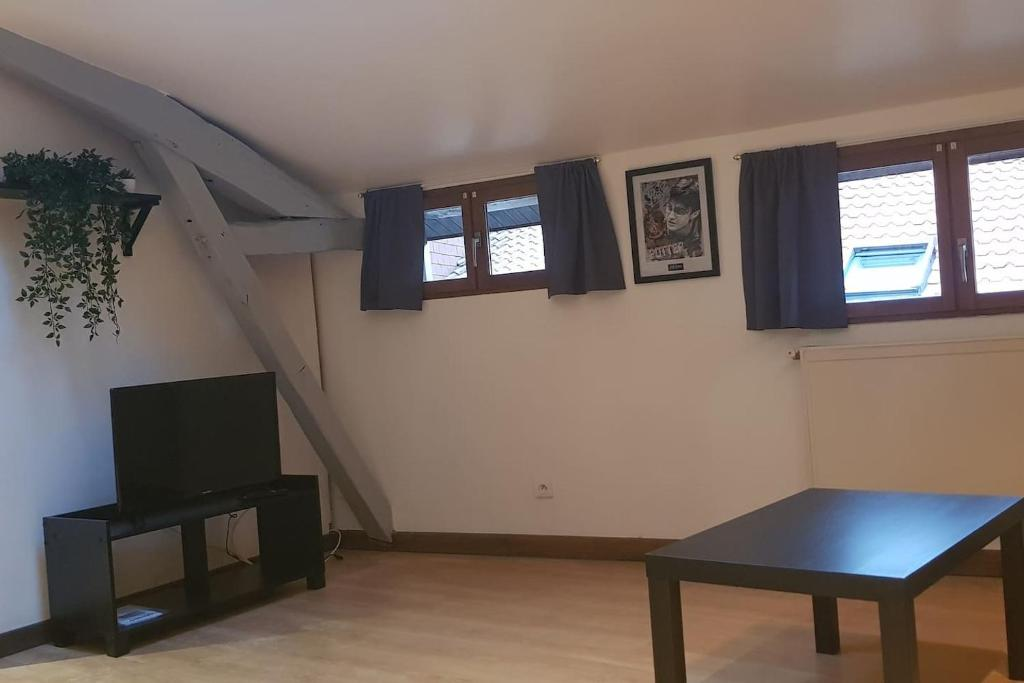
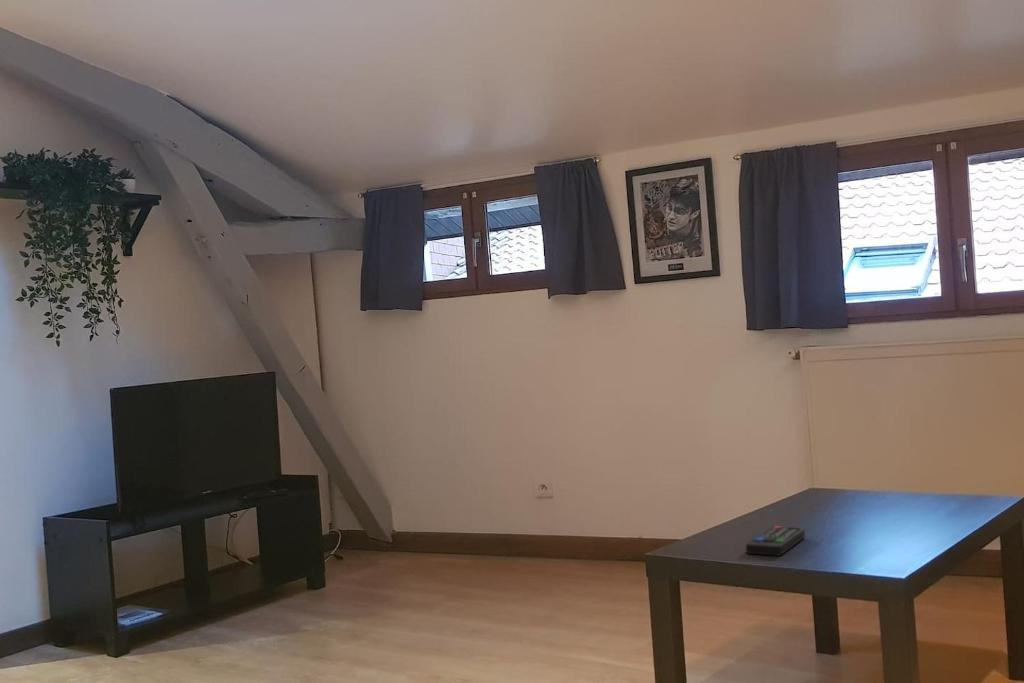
+ remote control [745,525,806,557]
